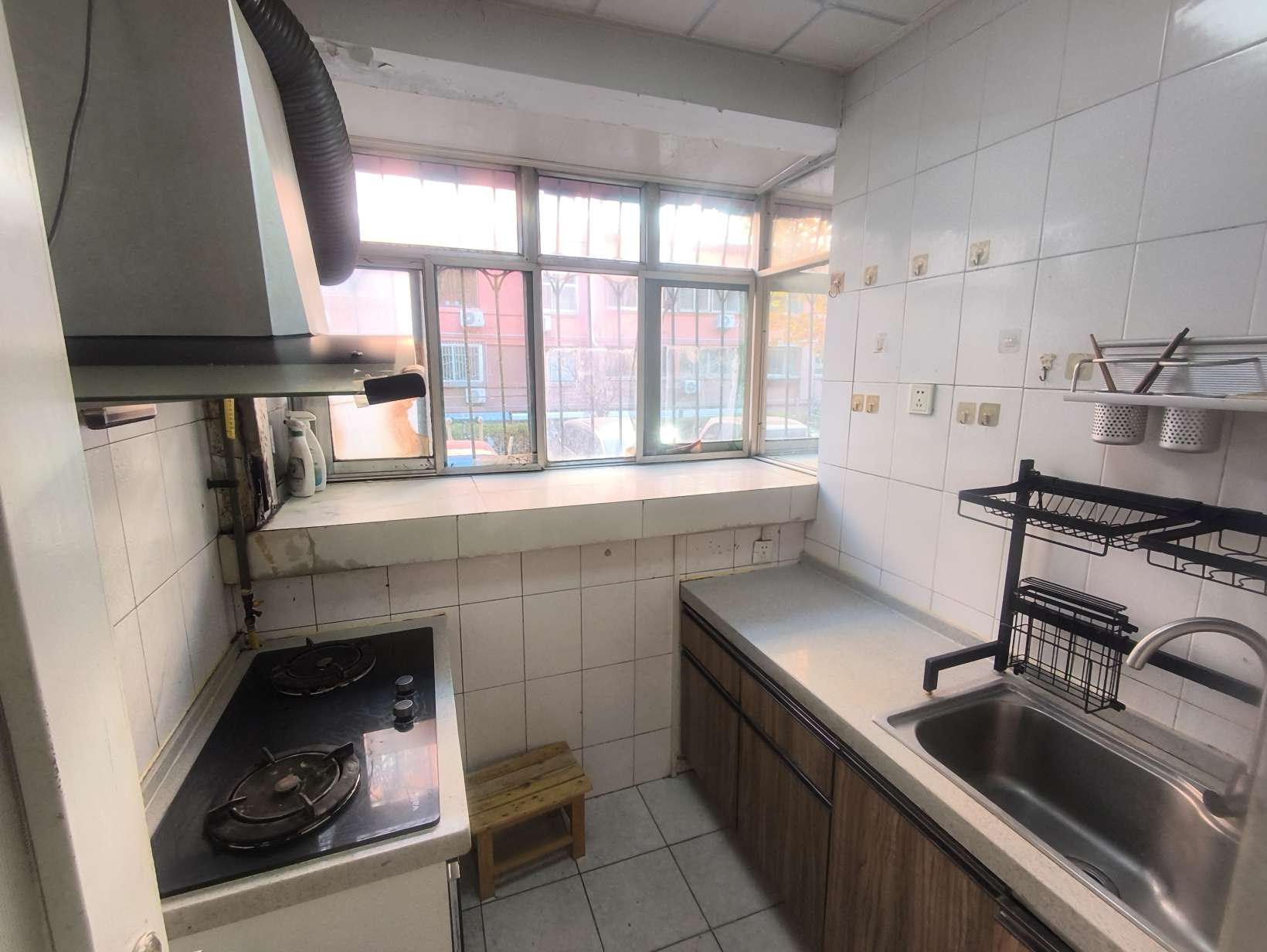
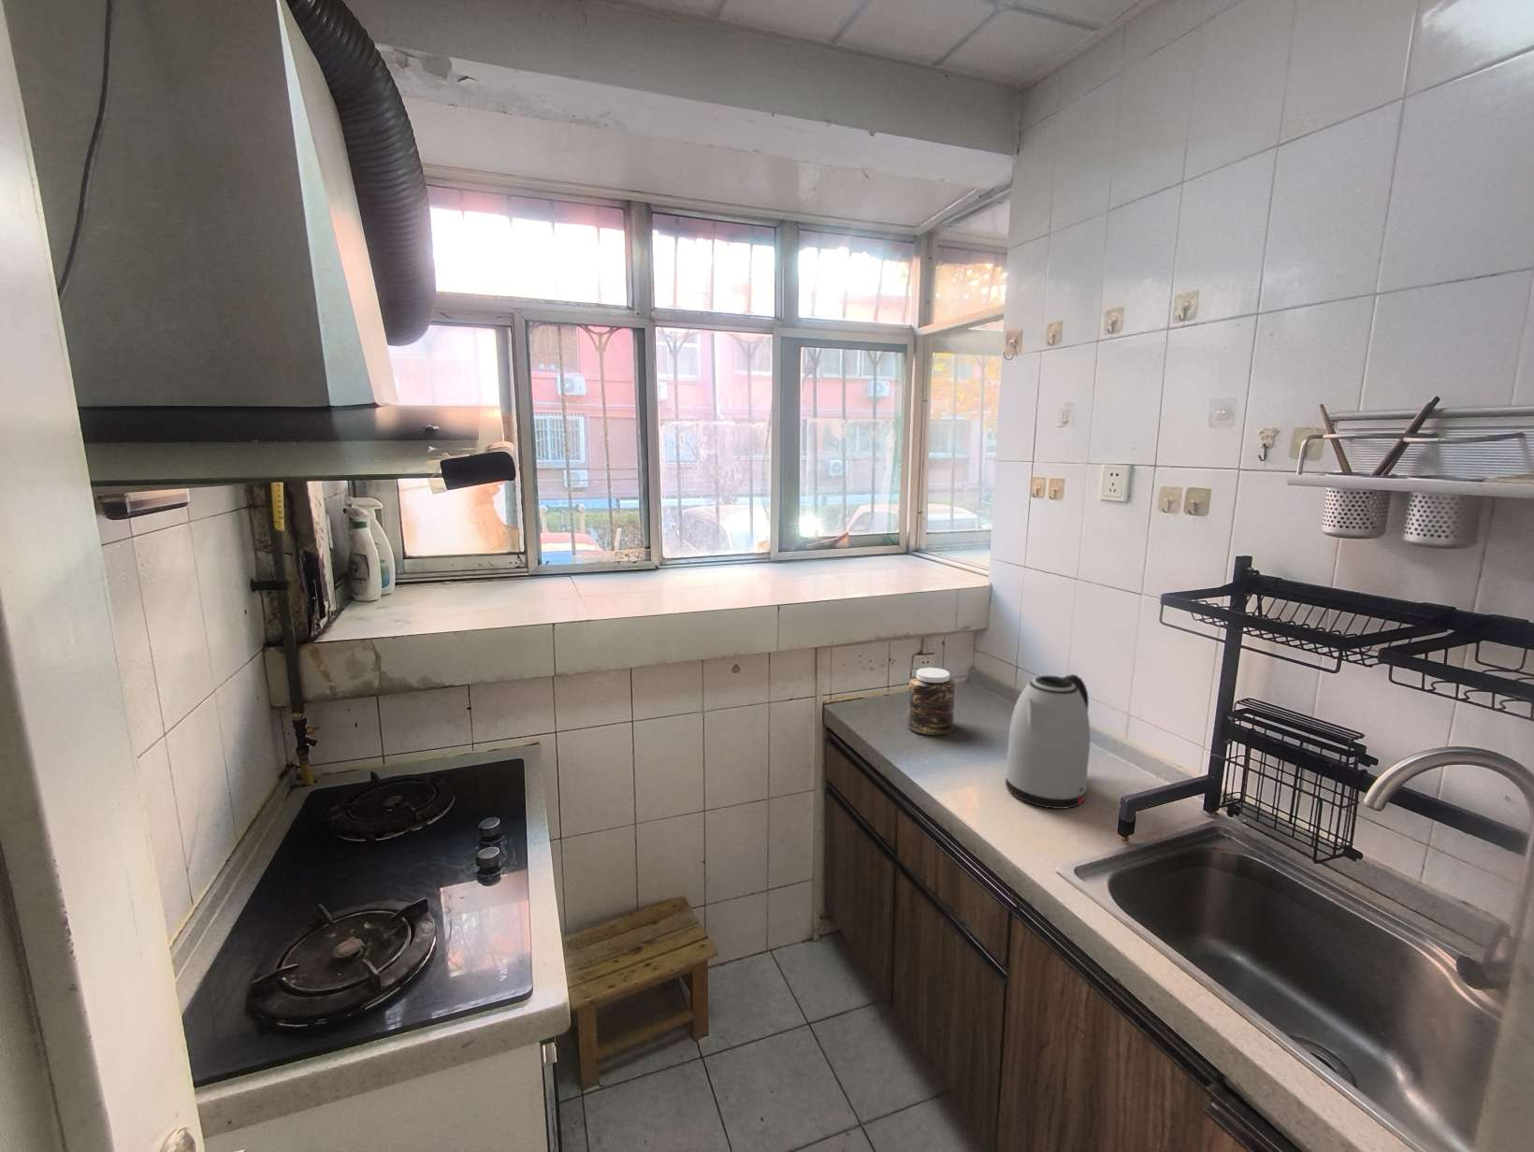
+ kettle [1005,673,1092,810]
+ jar [907,667,956,736]
